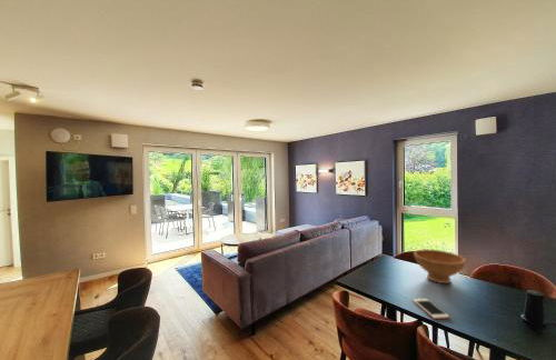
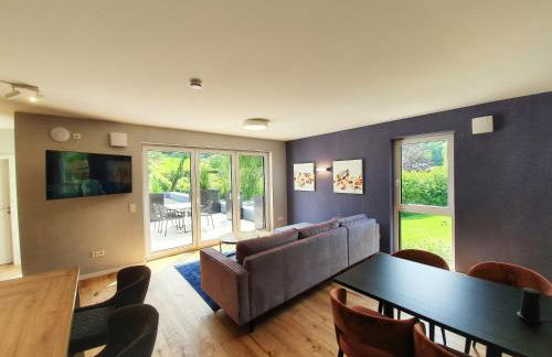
- cell phone [411,298,450,320]
- bowl [413,248,467,284]
